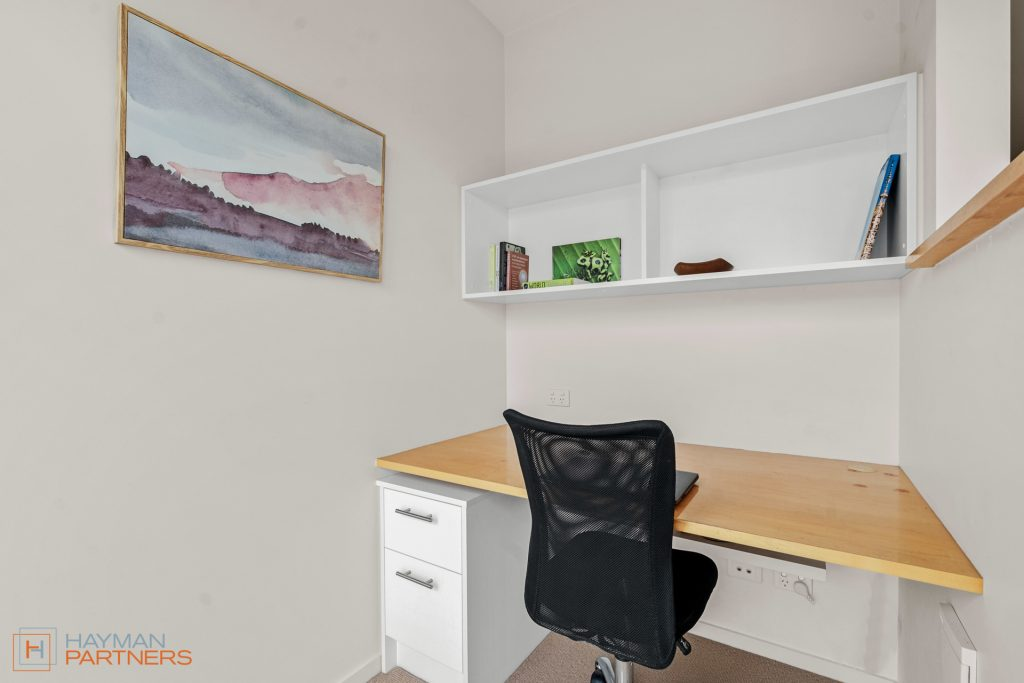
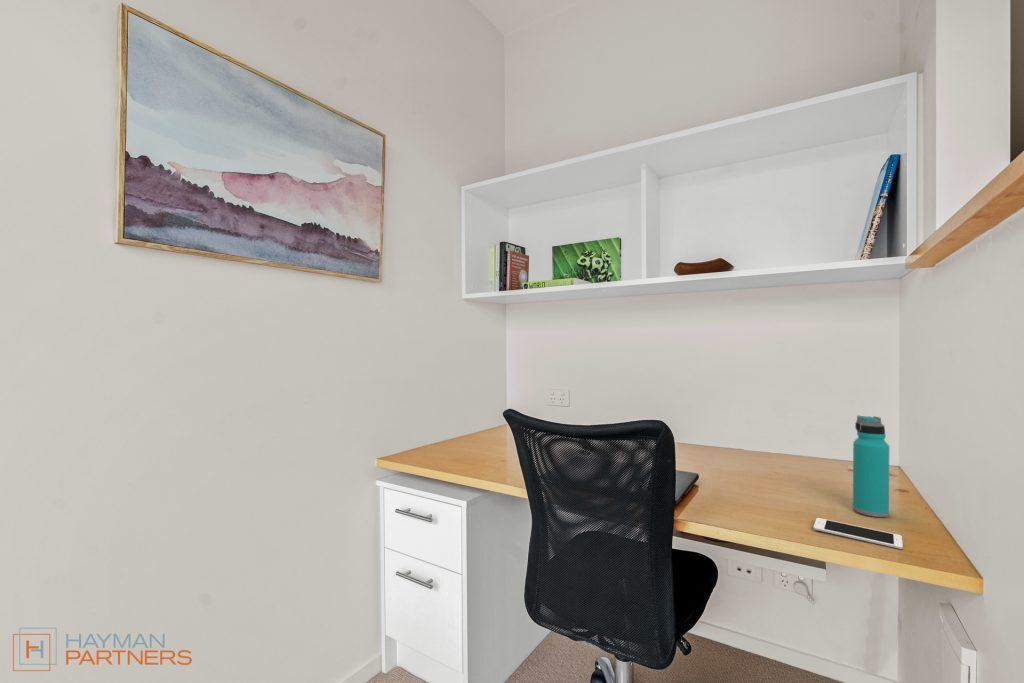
+ cell phone [813,517,904,550]
+ water bottle [852,415,890,518]
